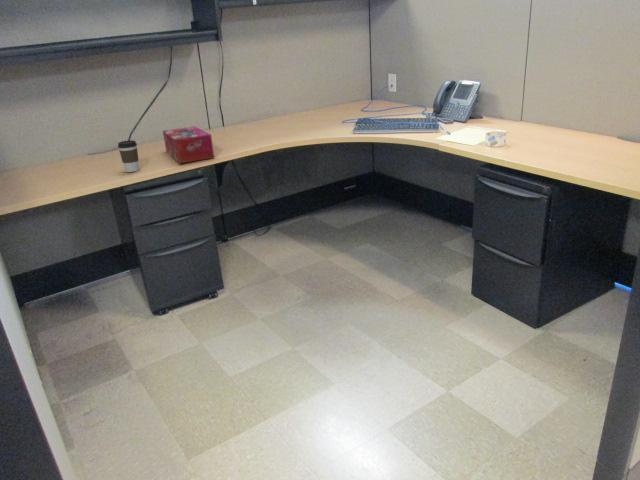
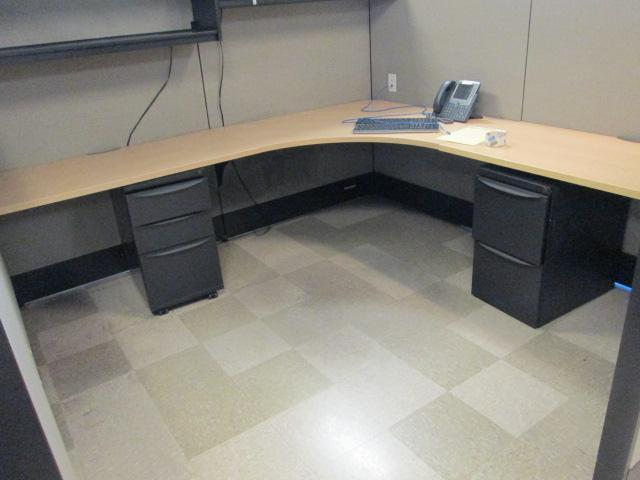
- coffee cup [117,139,140,173]
- tissue box [162,125,215,164]
